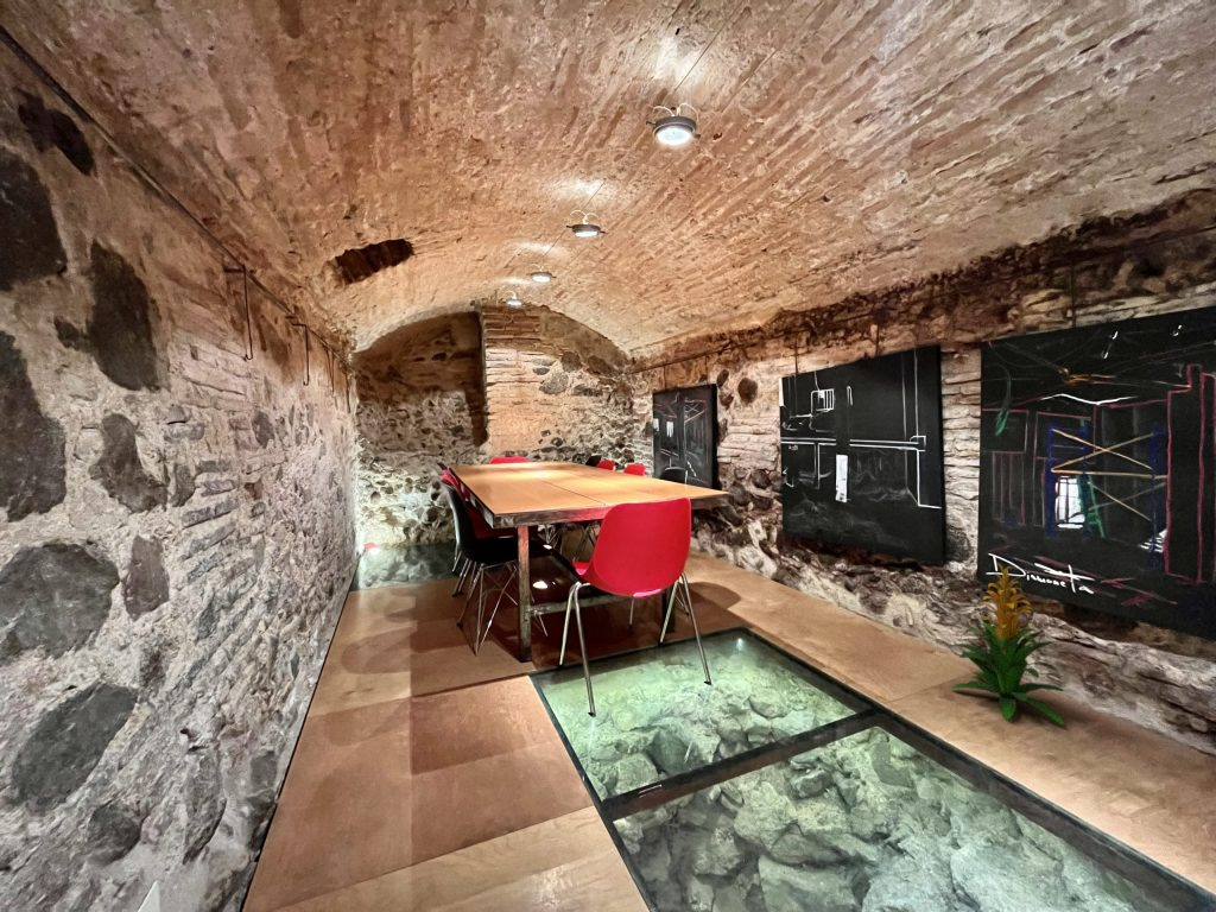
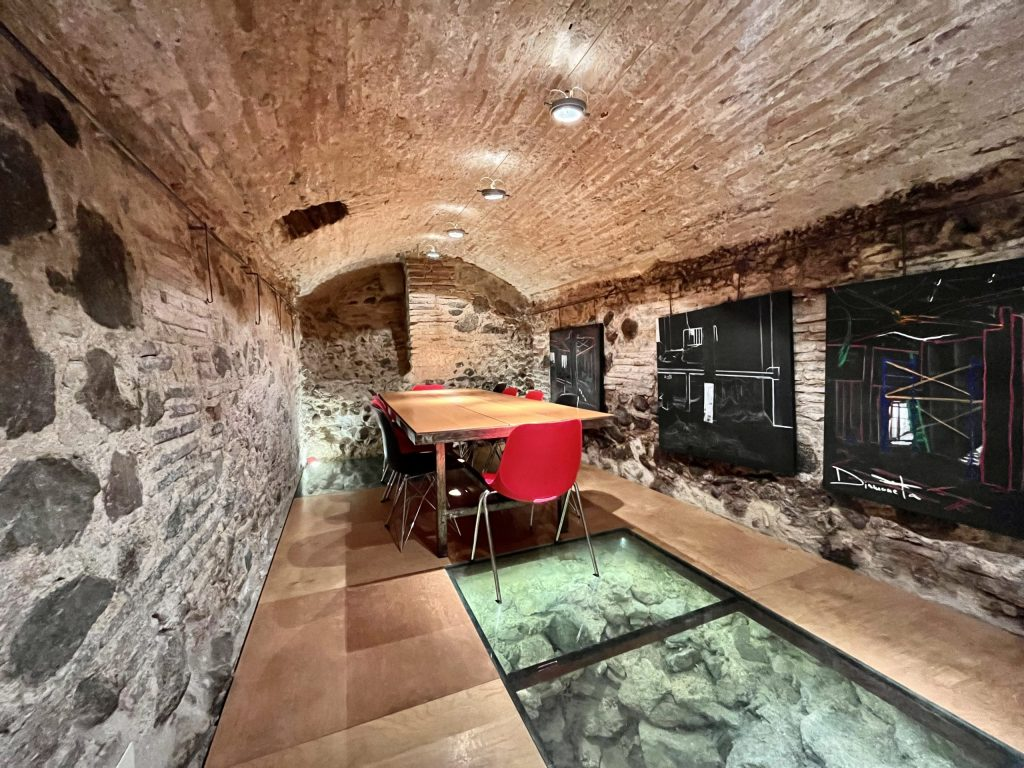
- indoor plant [949,559,1066,727]
